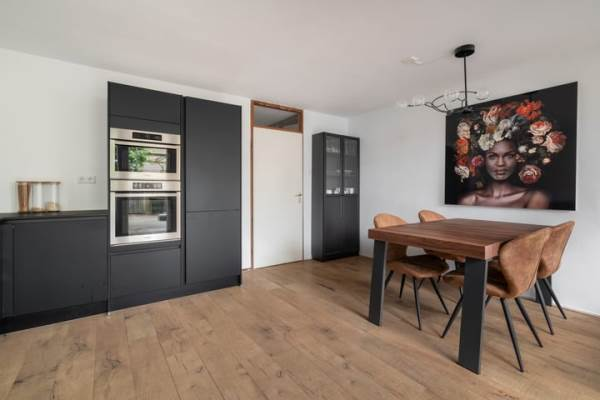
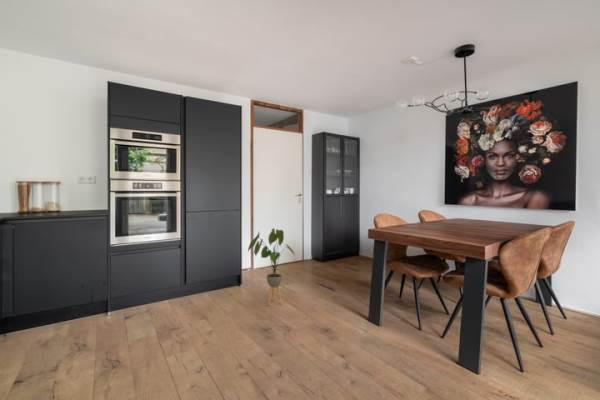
+ house plant [247,227,296,306]
